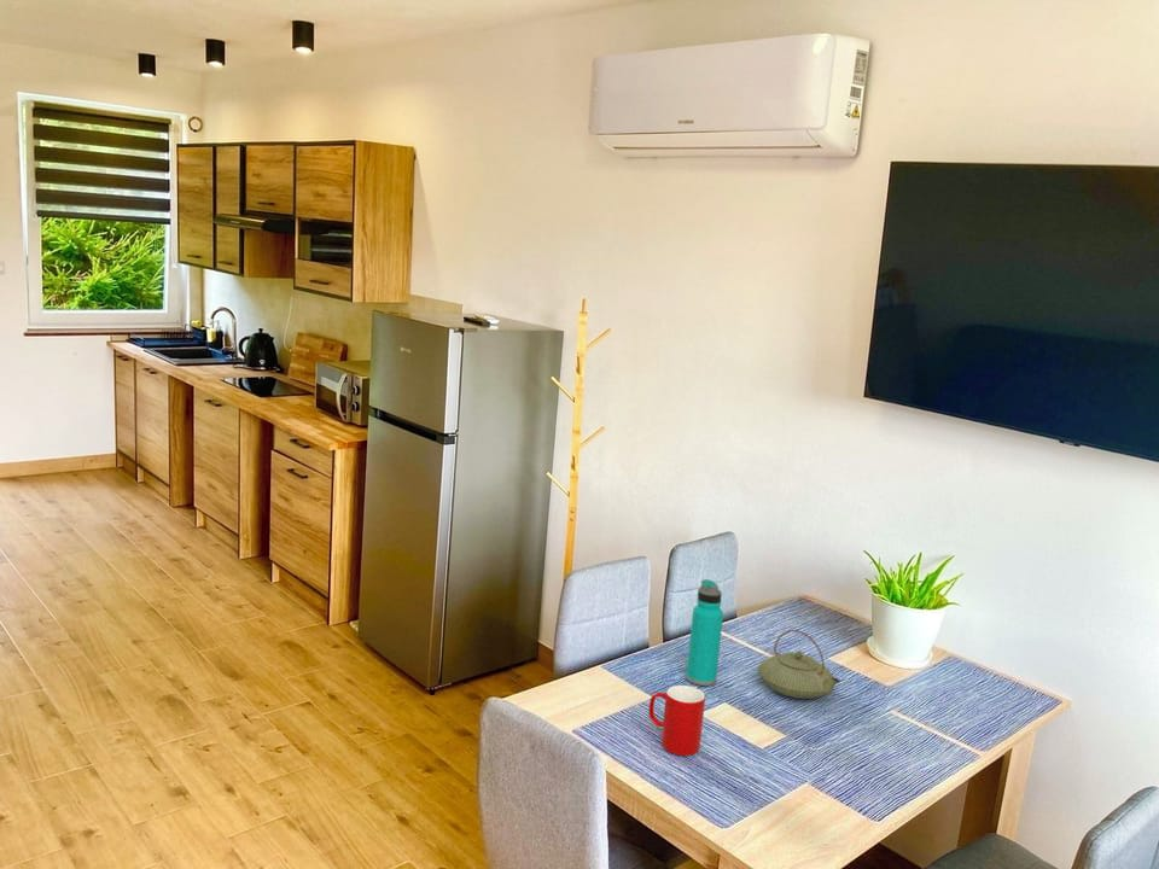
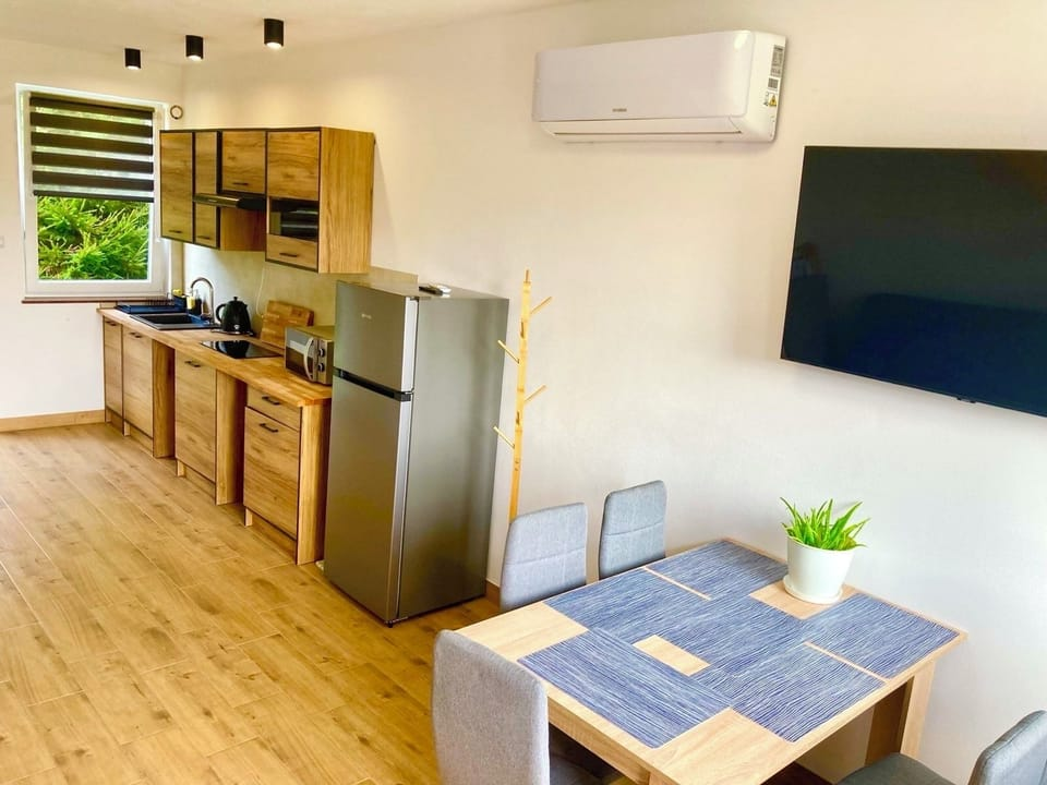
- teapot [757,629,841,700]
- cup [648,684,706,757]
- water bottle [685,578,724,687]
